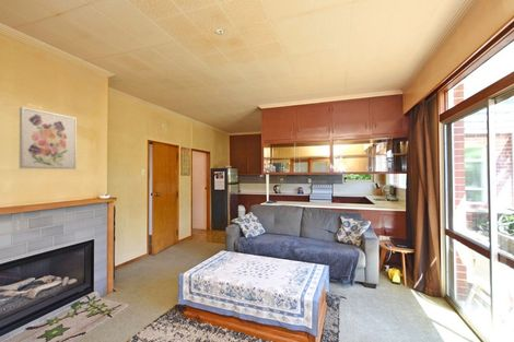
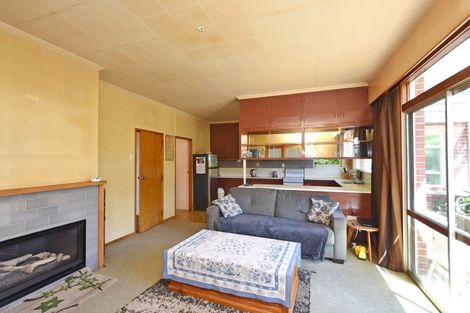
- wall art [19,106,78,170]
